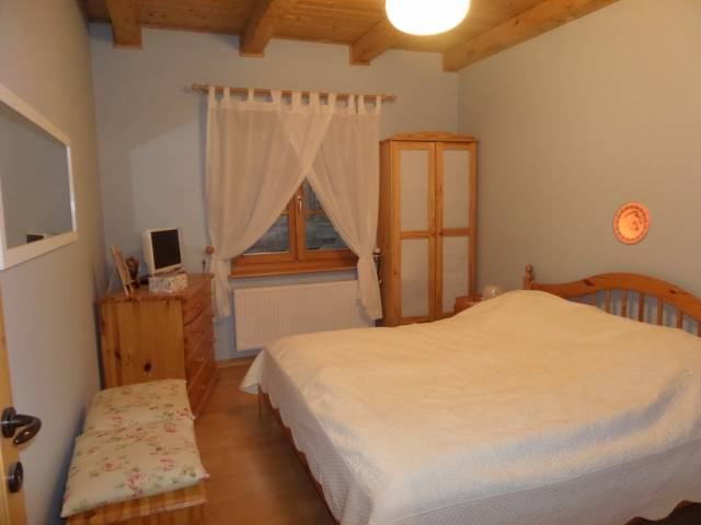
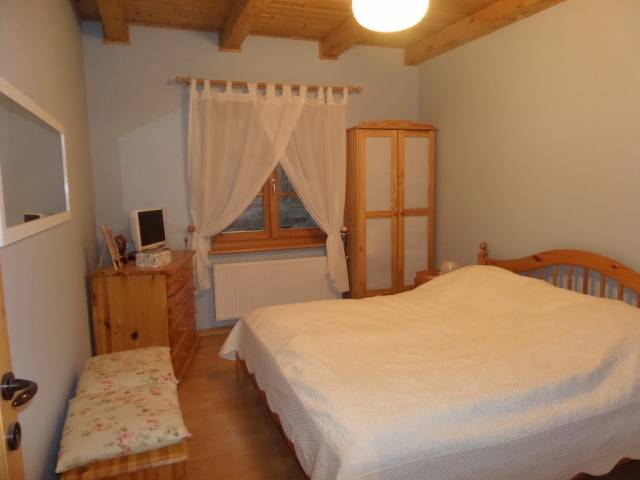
- decorative plate [611,200,652,246]
